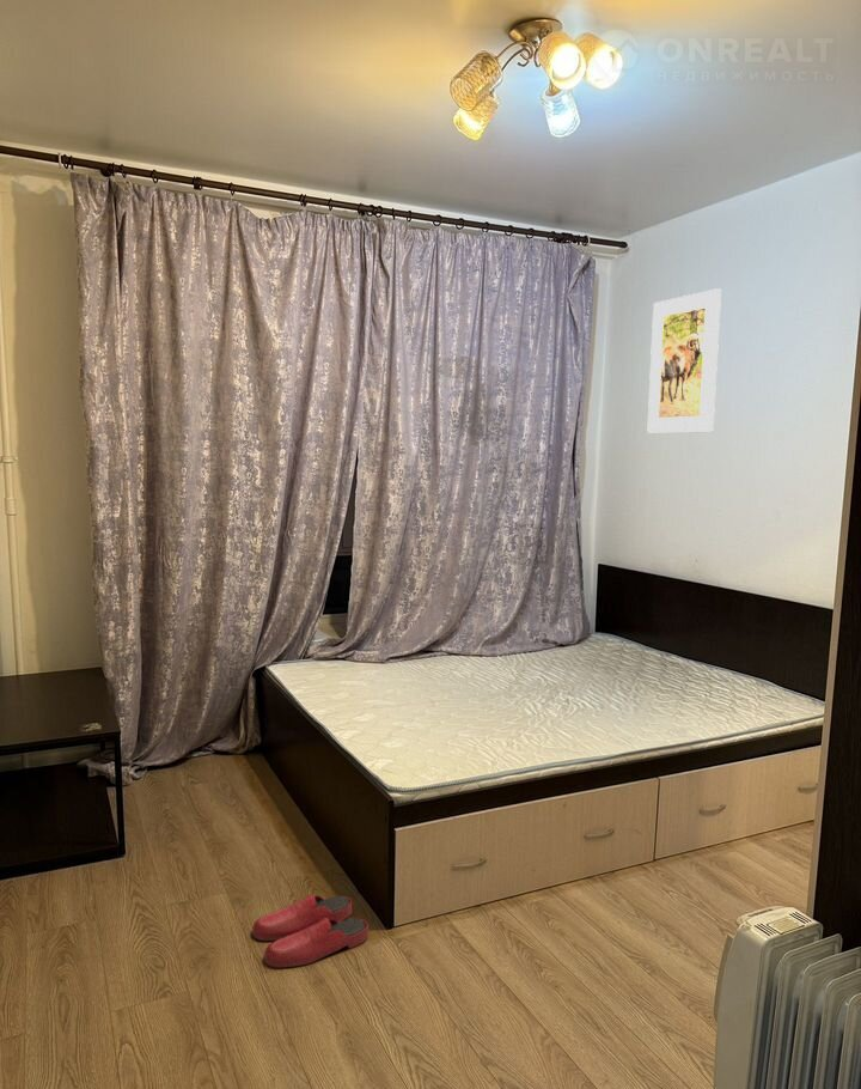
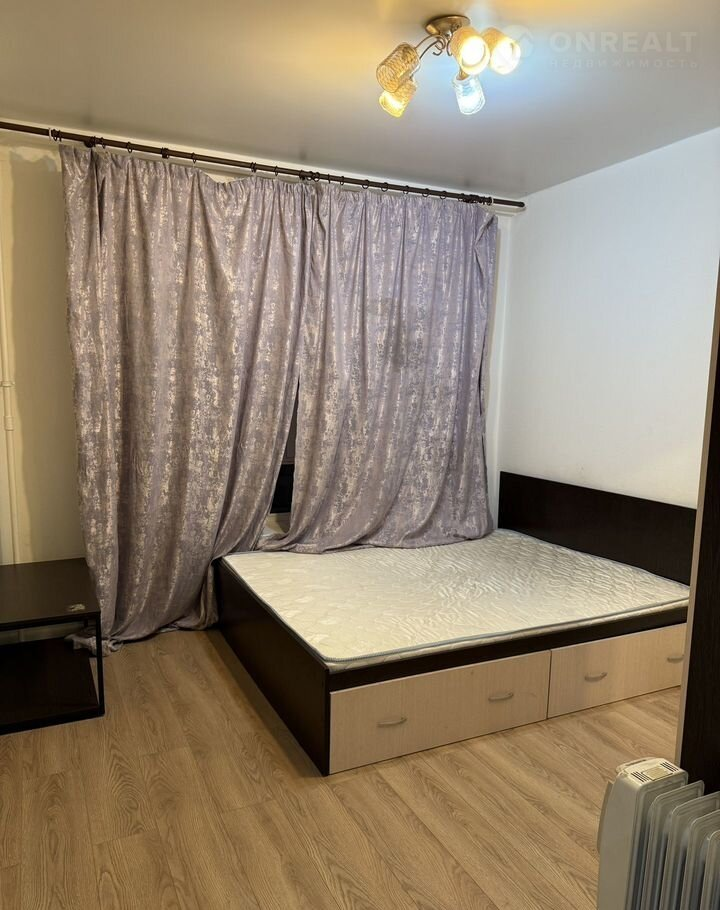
- slippers [251,893,370,969]
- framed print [646,287,722,433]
